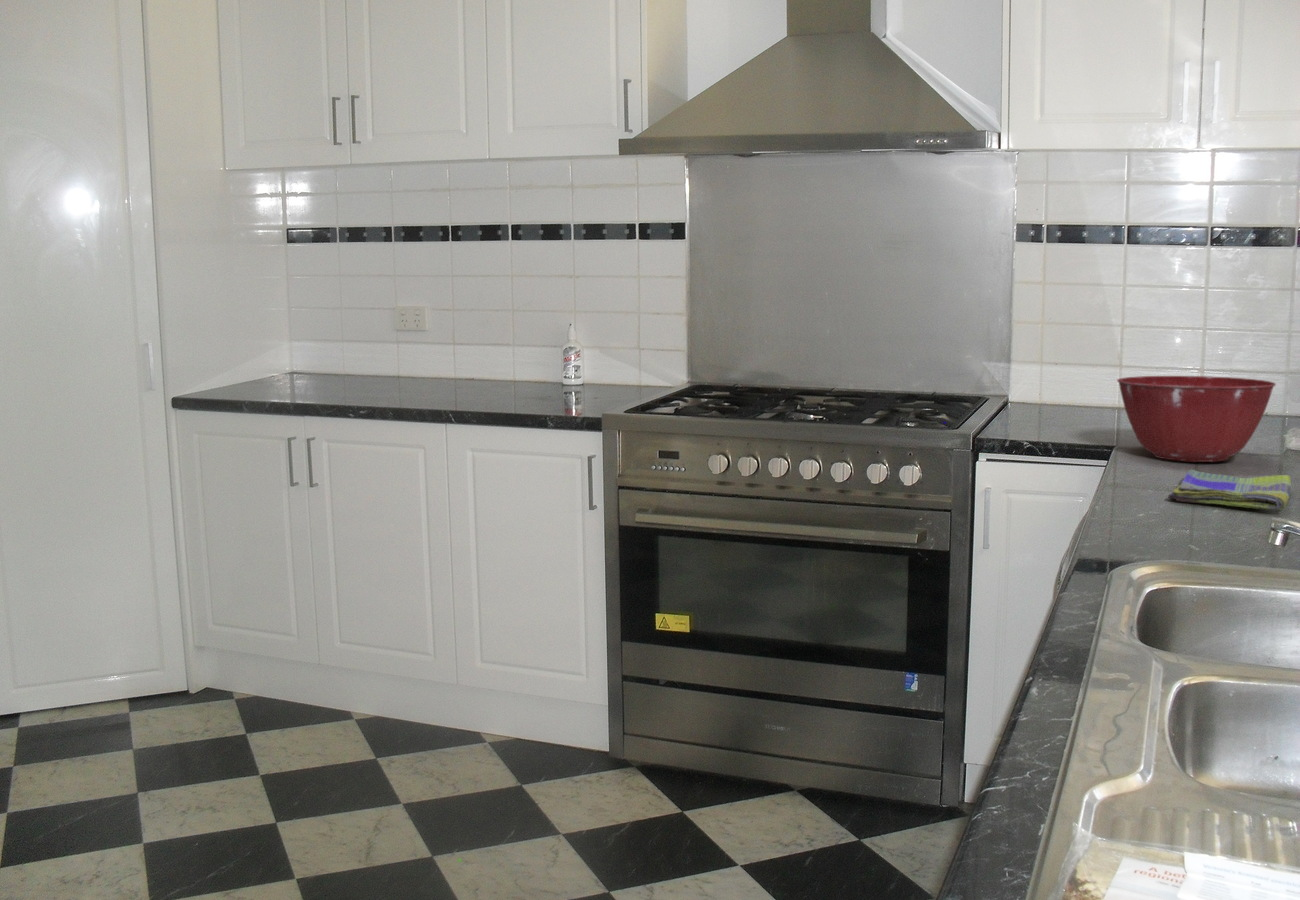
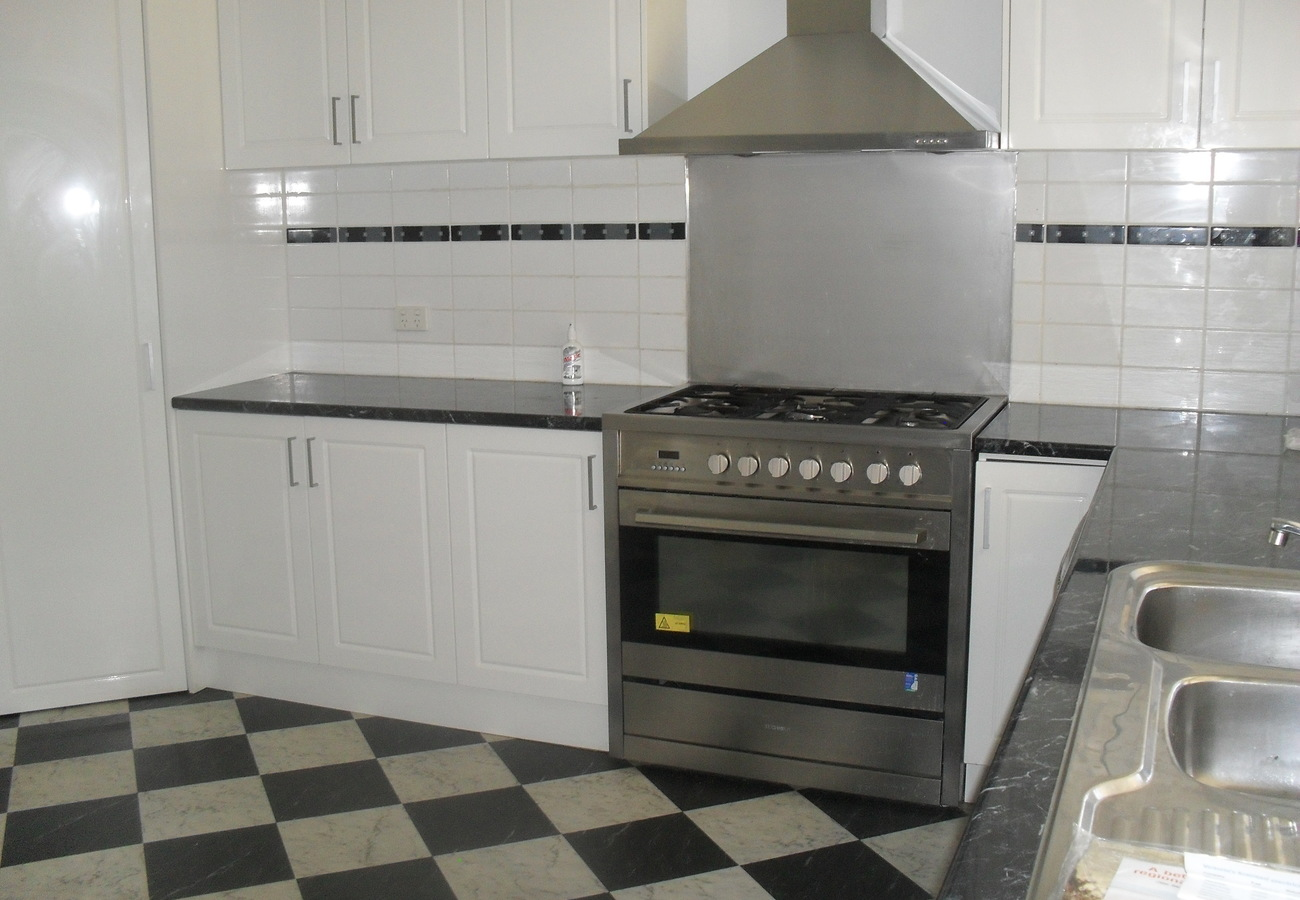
- dish towel [1167,468,1292,511]
- mixing bowl [1116,375,1277,463]
